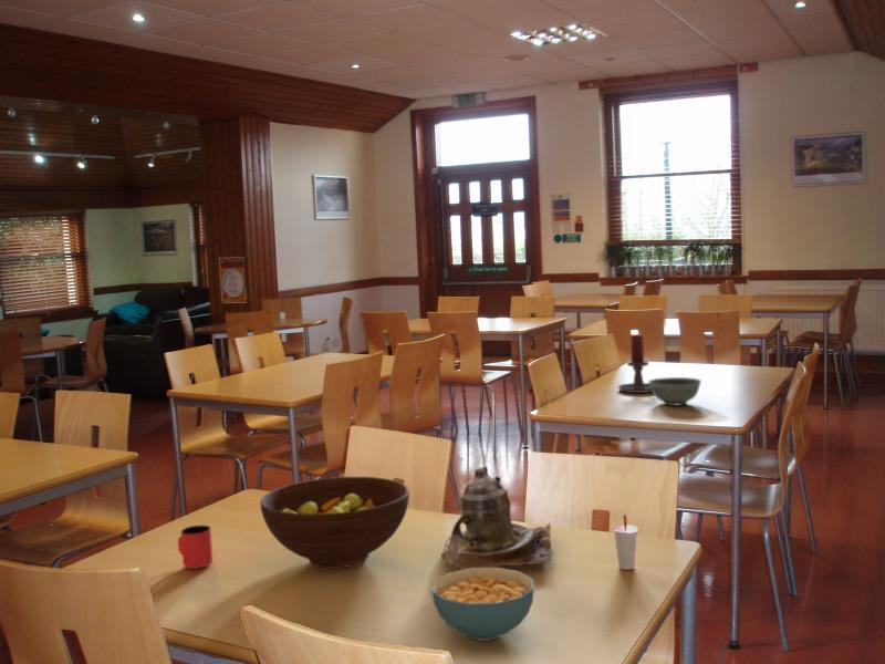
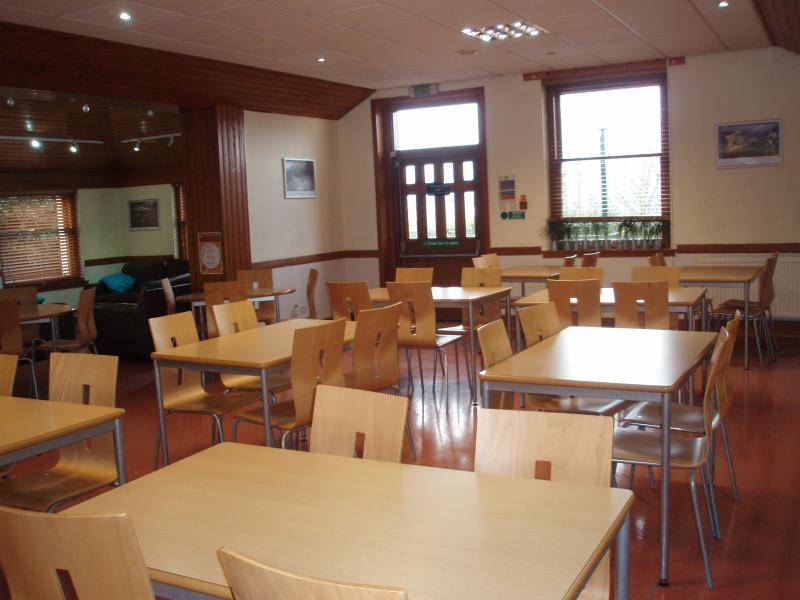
- cup [177,525,214,570]
- bowl [647,376,702,407]
- cup [612,513,638,571]
- cereal bowl [430,567,535,642]
- teapot [440,466,552,570]
- fruit bowl [260,476,410,570]
- candle holder [617,333,653,394]
